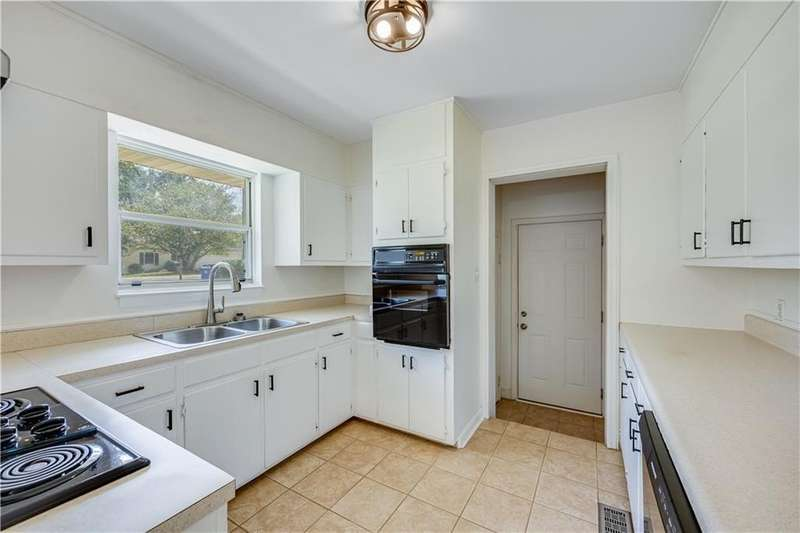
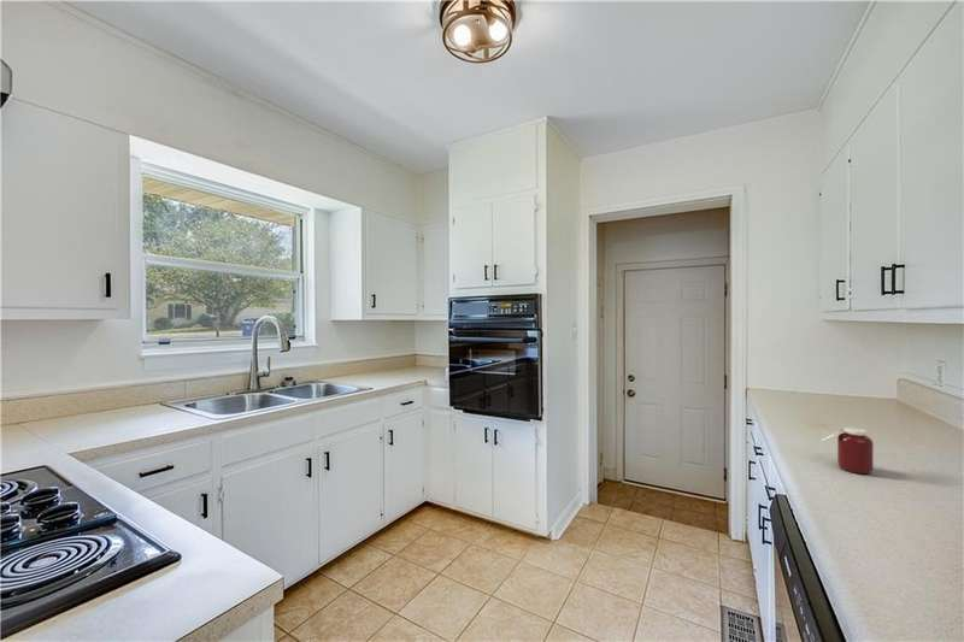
+ jar [821,426,875,475]
